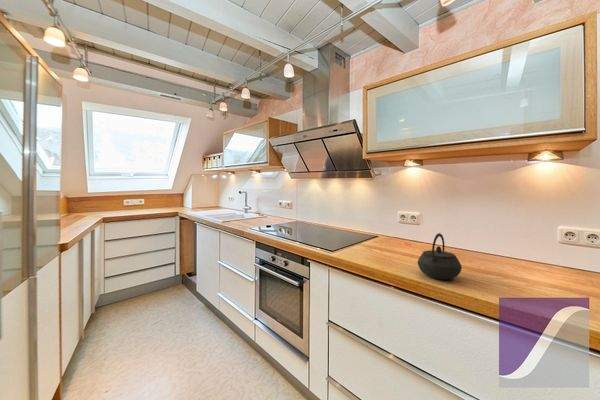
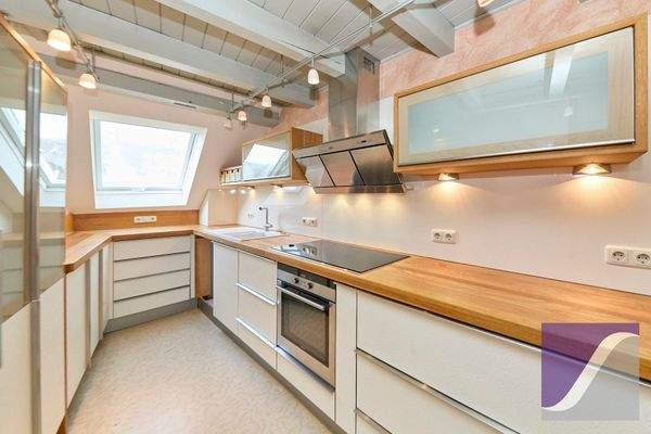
- kettle [417,232,463,280]
